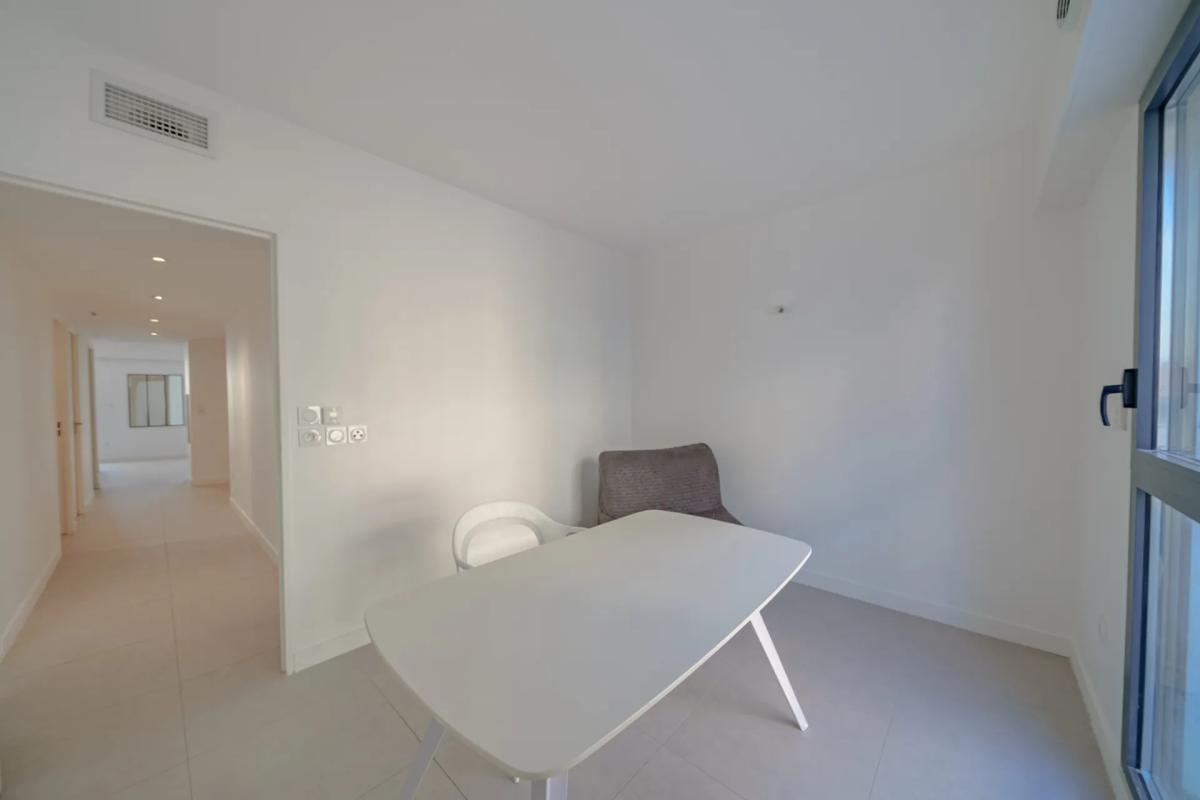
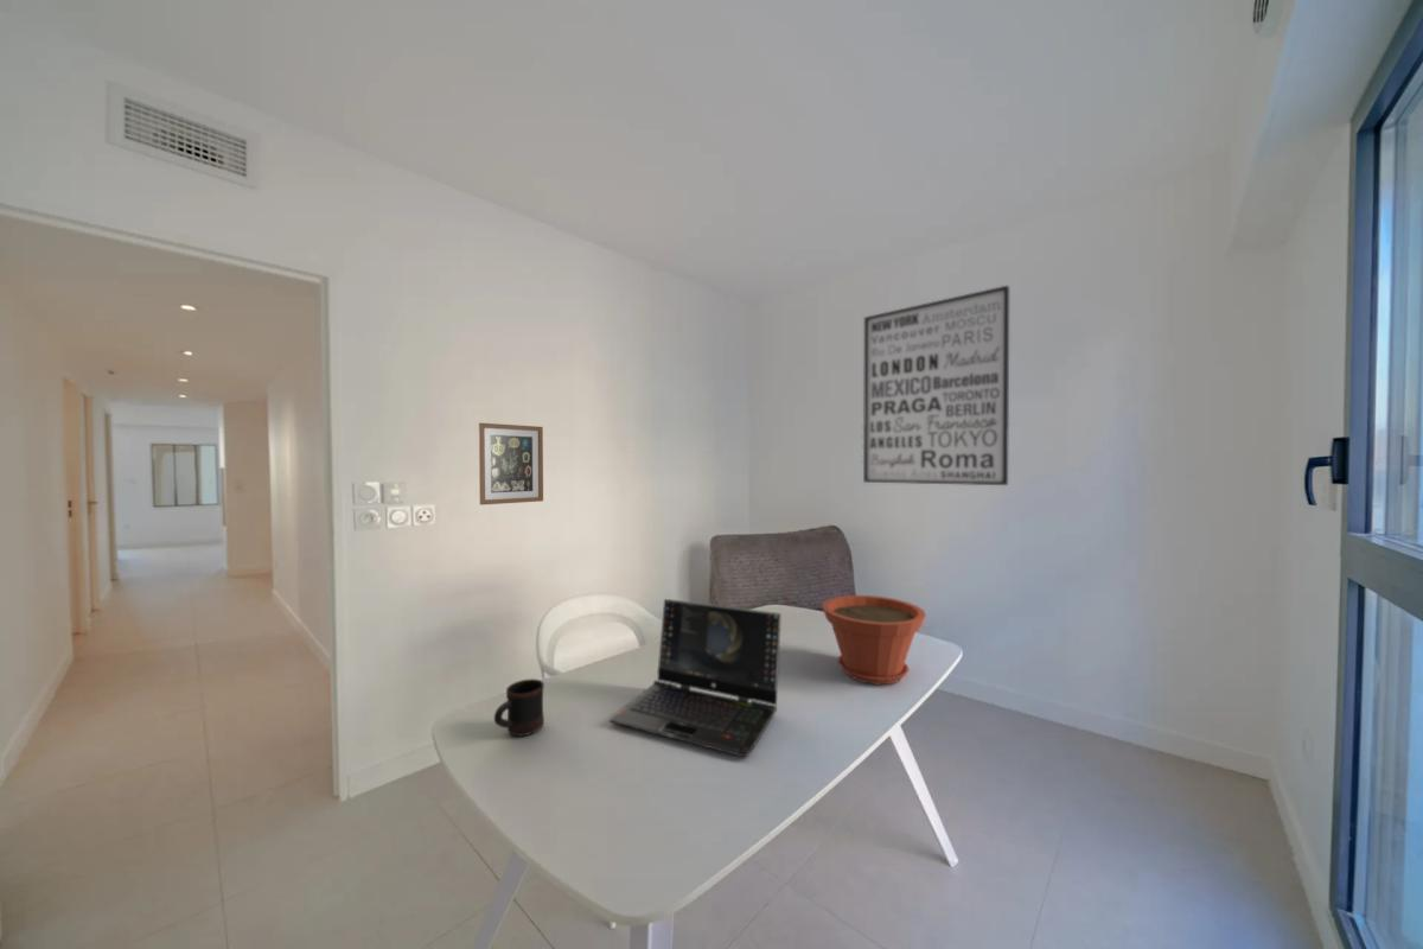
+ wall art [478,422,544,507]
+ plant pot [822,594,927,686]
+ mug [493,677,545,738]
+ laptop computer [608,598,783,758]
+ wall art [862,285,1010,486]
